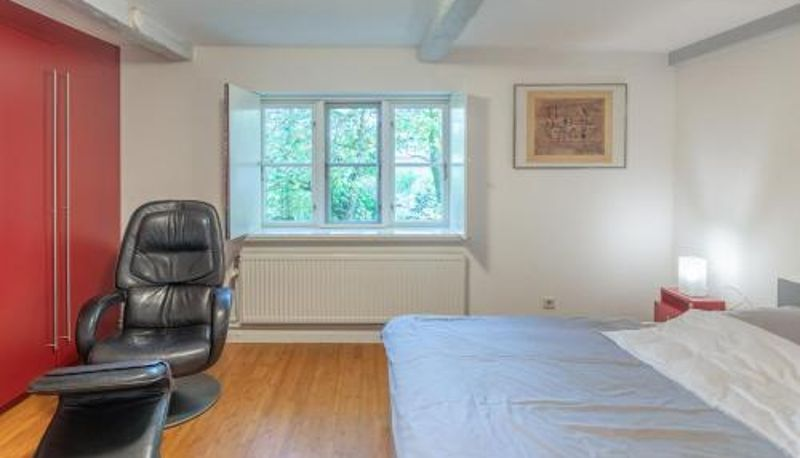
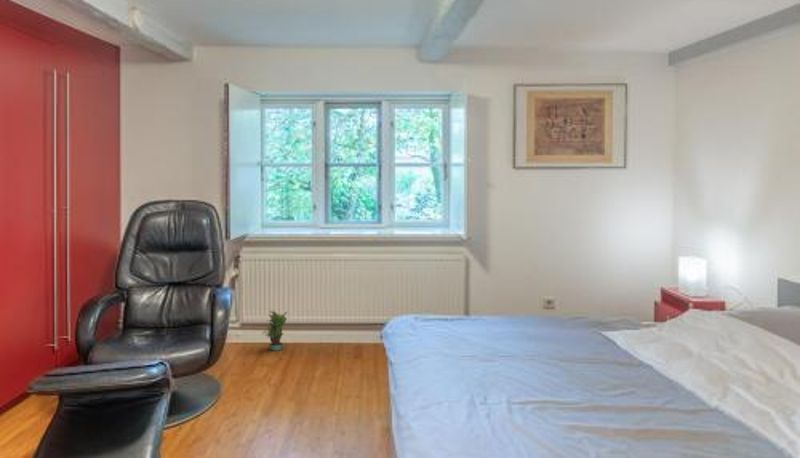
+ potted plant [261,310,288,351]
